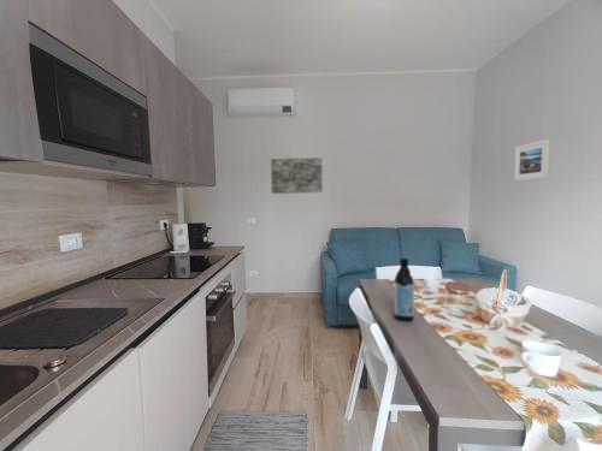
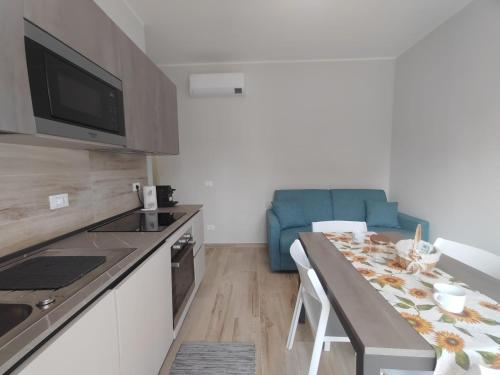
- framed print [270,156,324,195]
- water bottle [393,257,415,322]
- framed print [513,138,551,182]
